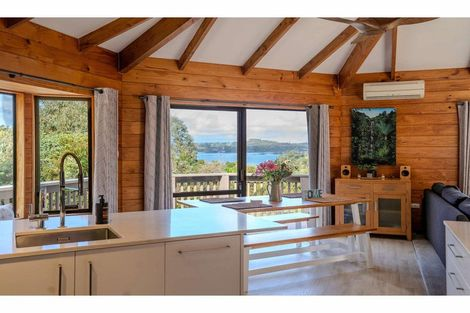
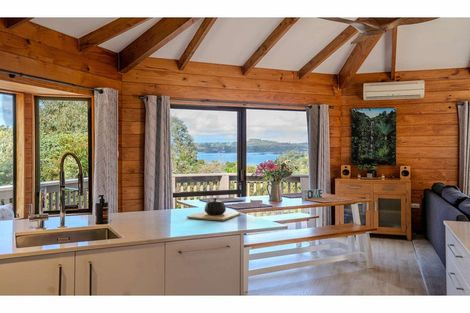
+ teapot [186,197,241,222]
